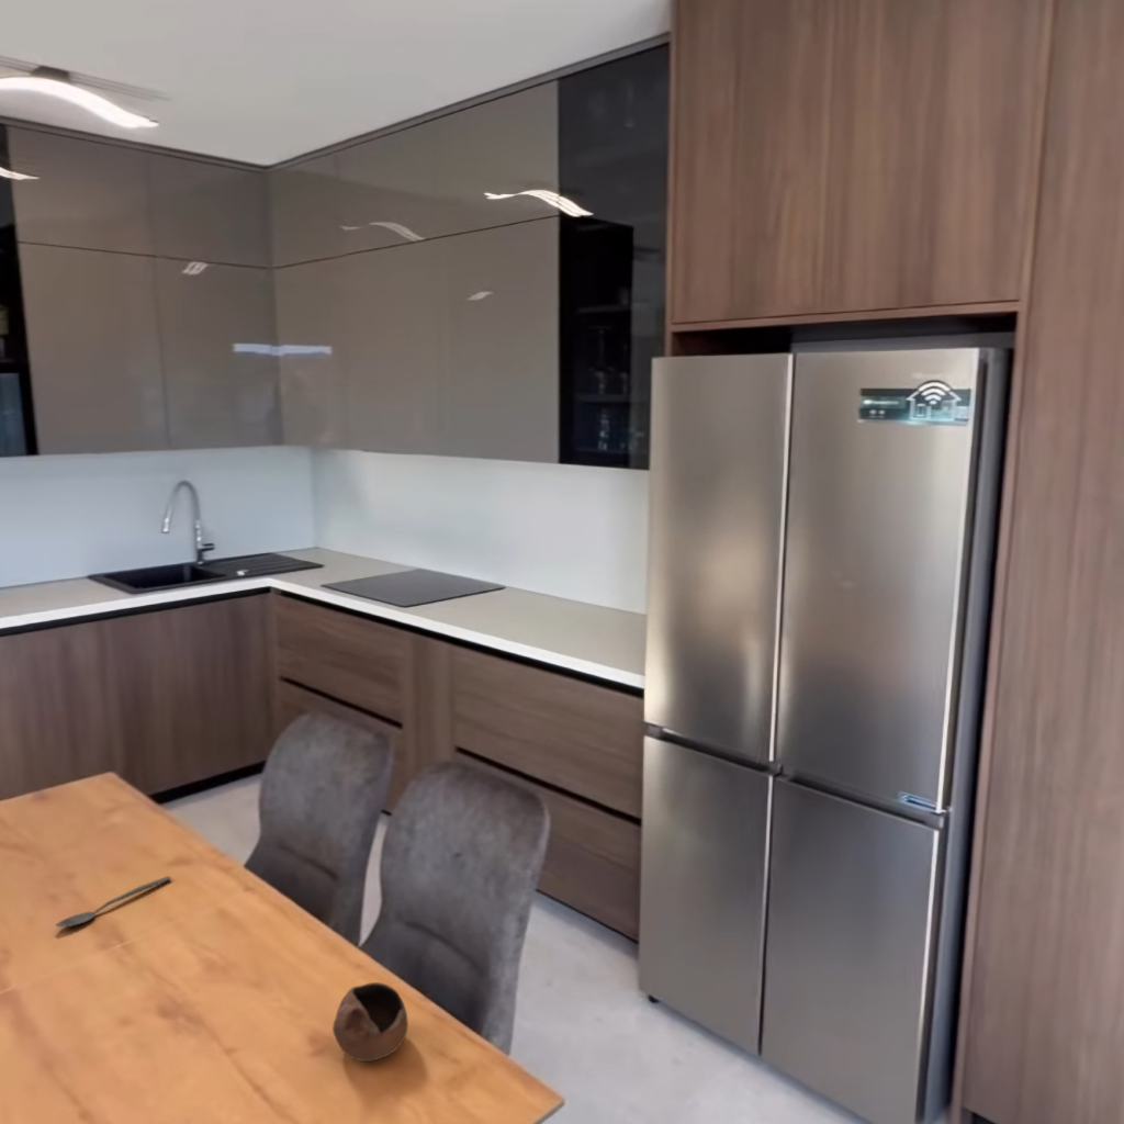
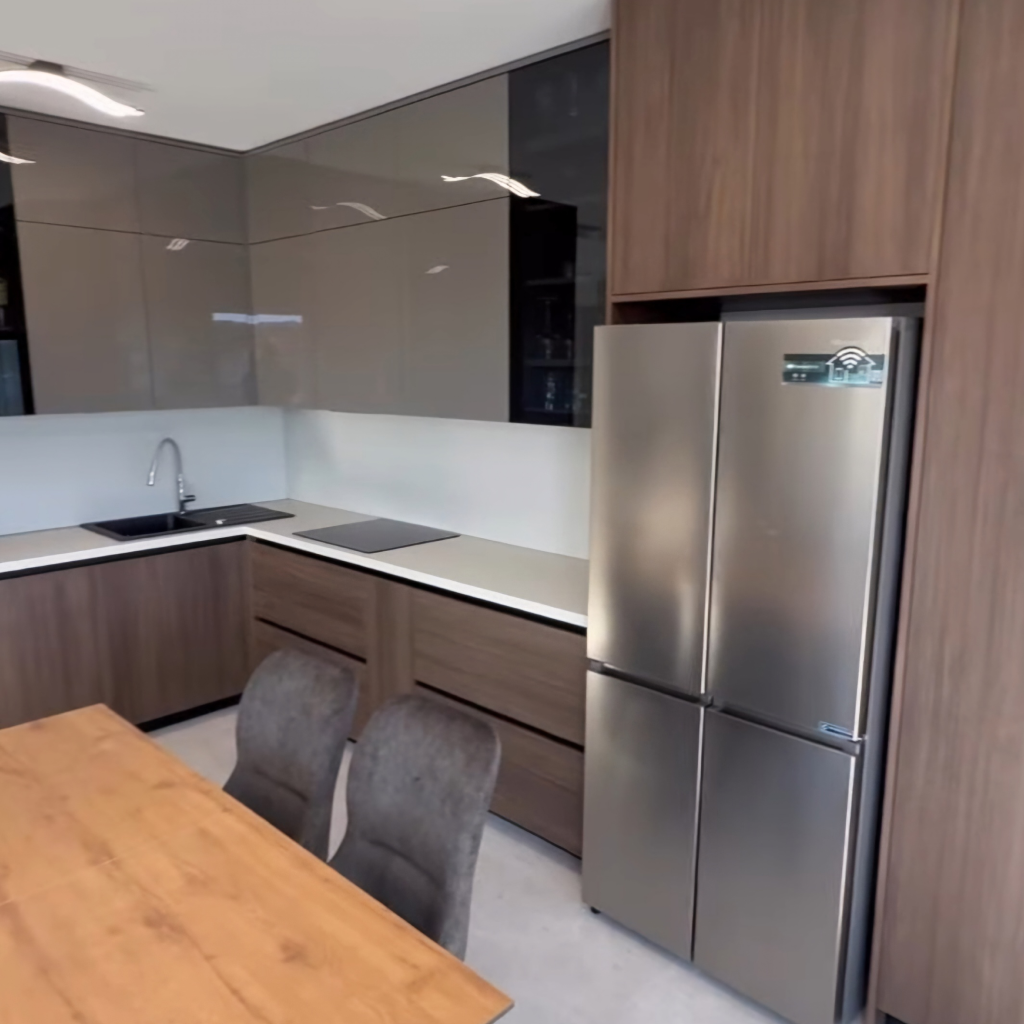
- cup [331,981,408,1063]
- spoon [55,875,172,929]
